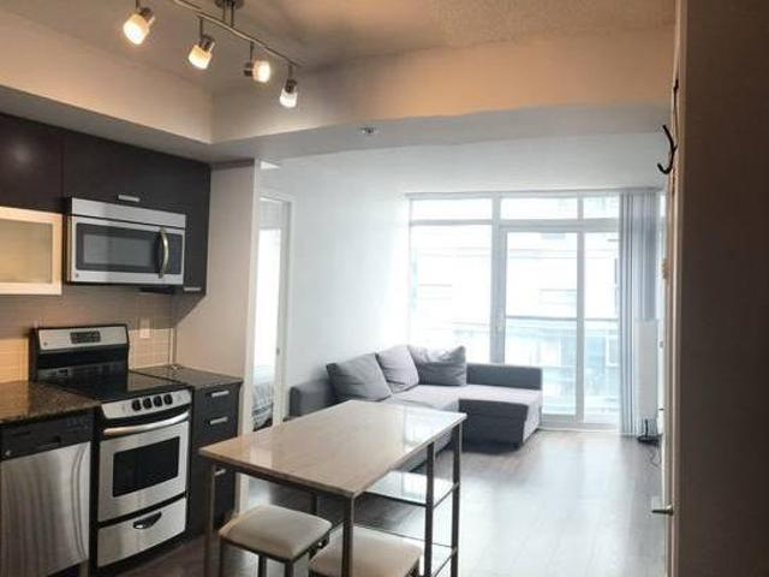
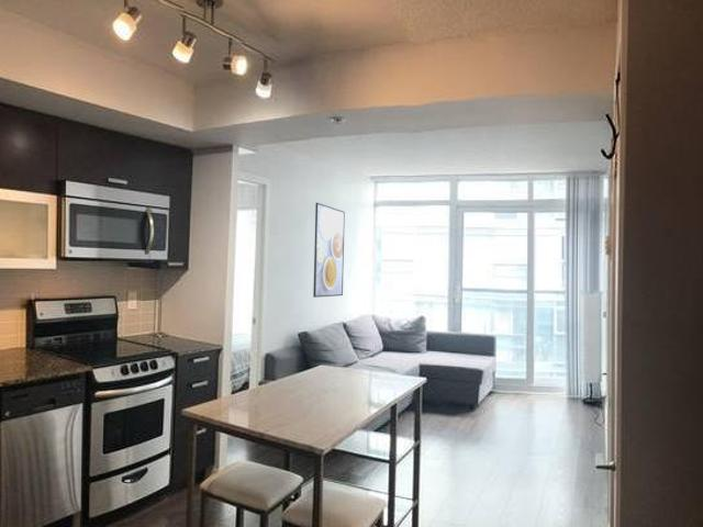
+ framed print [312,202,346,299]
